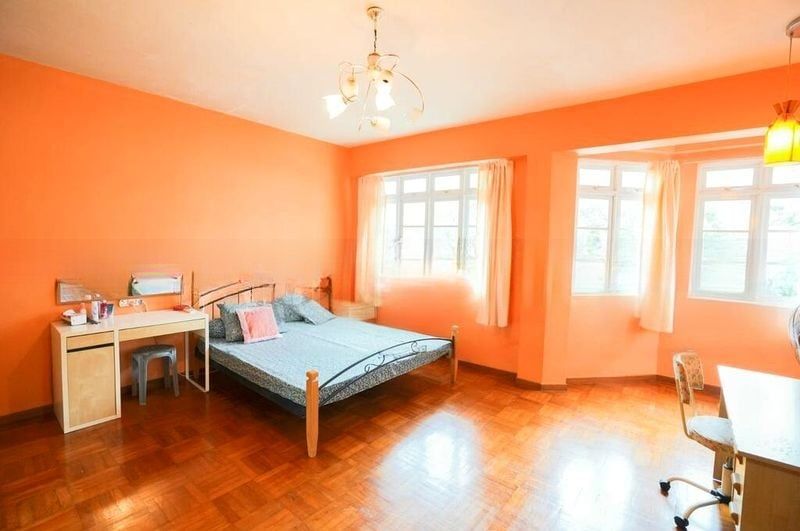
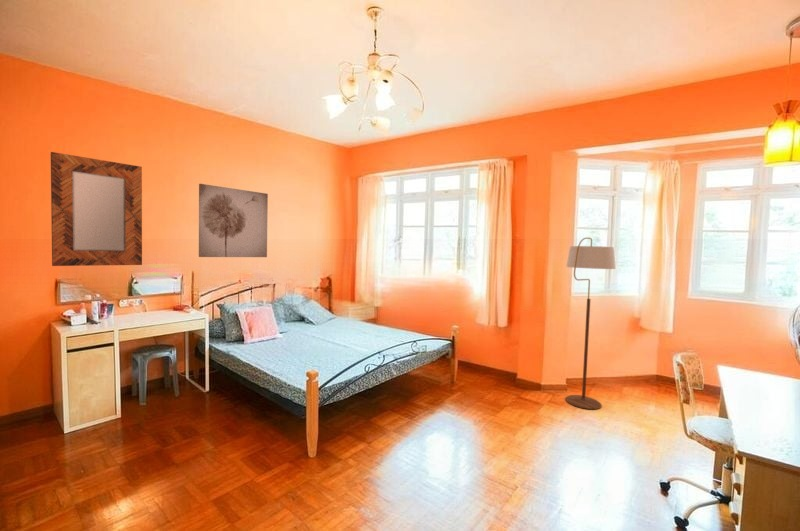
+ floor lamp [564,237,617,410]
+ home mirror [50,151,143,267]
+ wall art [198,183,269,258]
